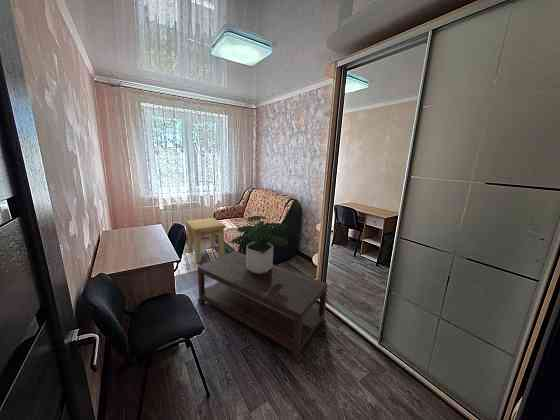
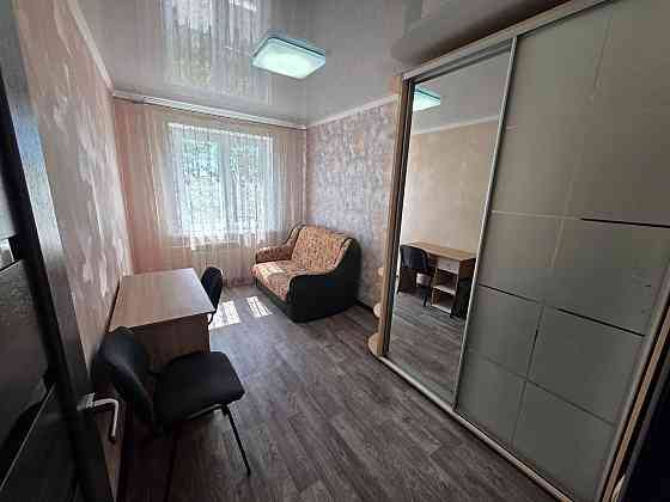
- side table [184,217,227,264]
- coffee table [197,250,328,363]
- potted plant [230,215,290,274]
